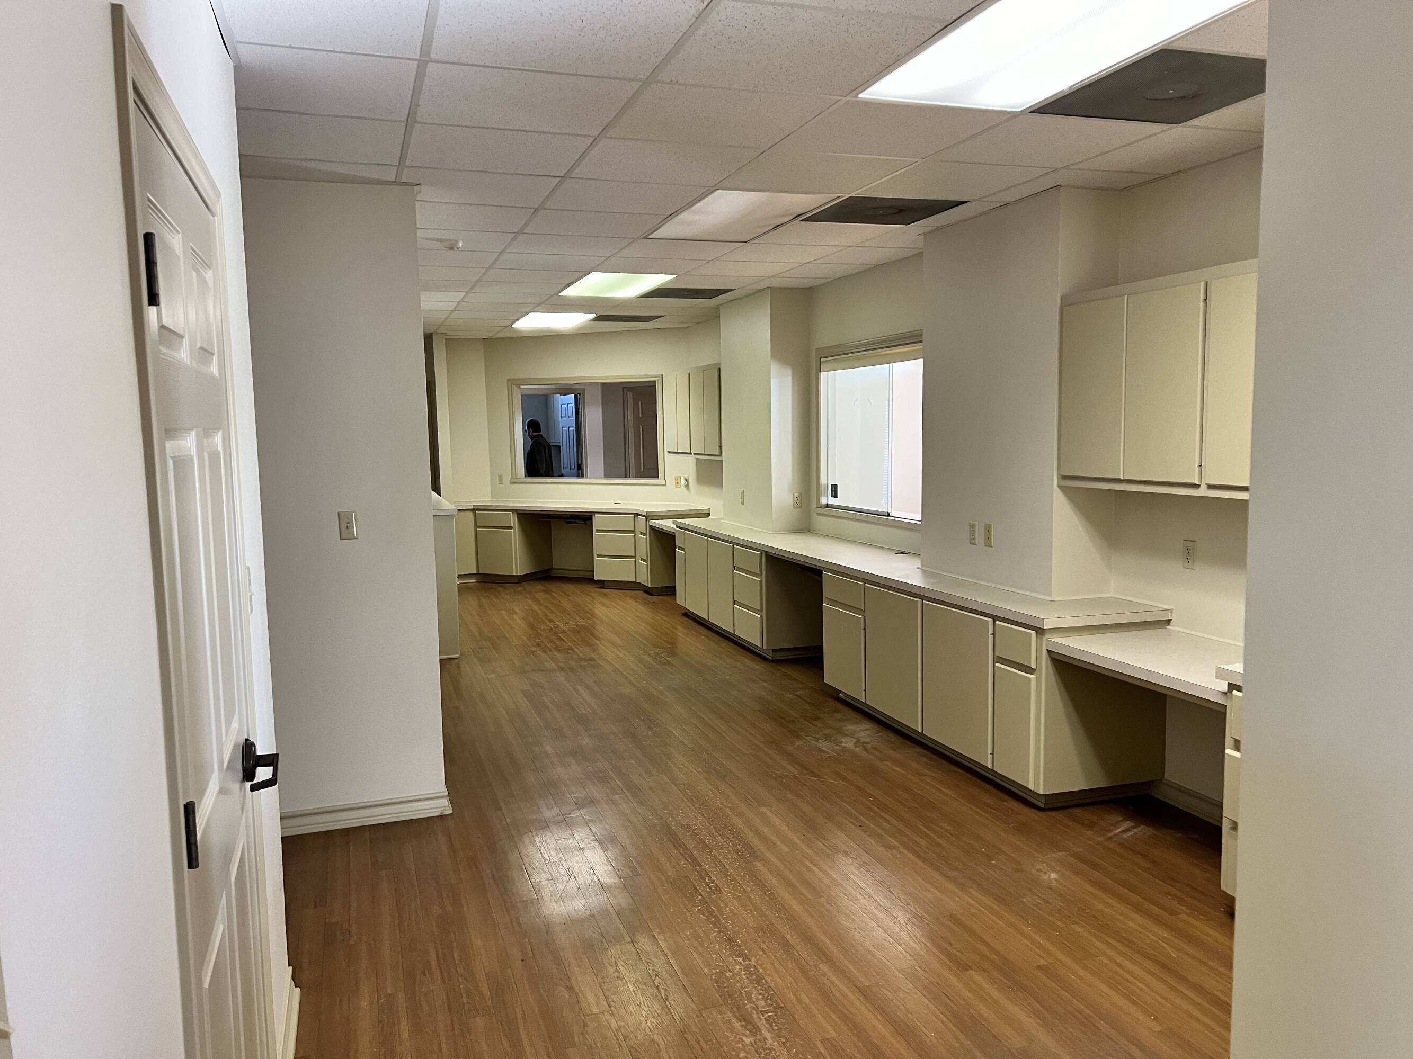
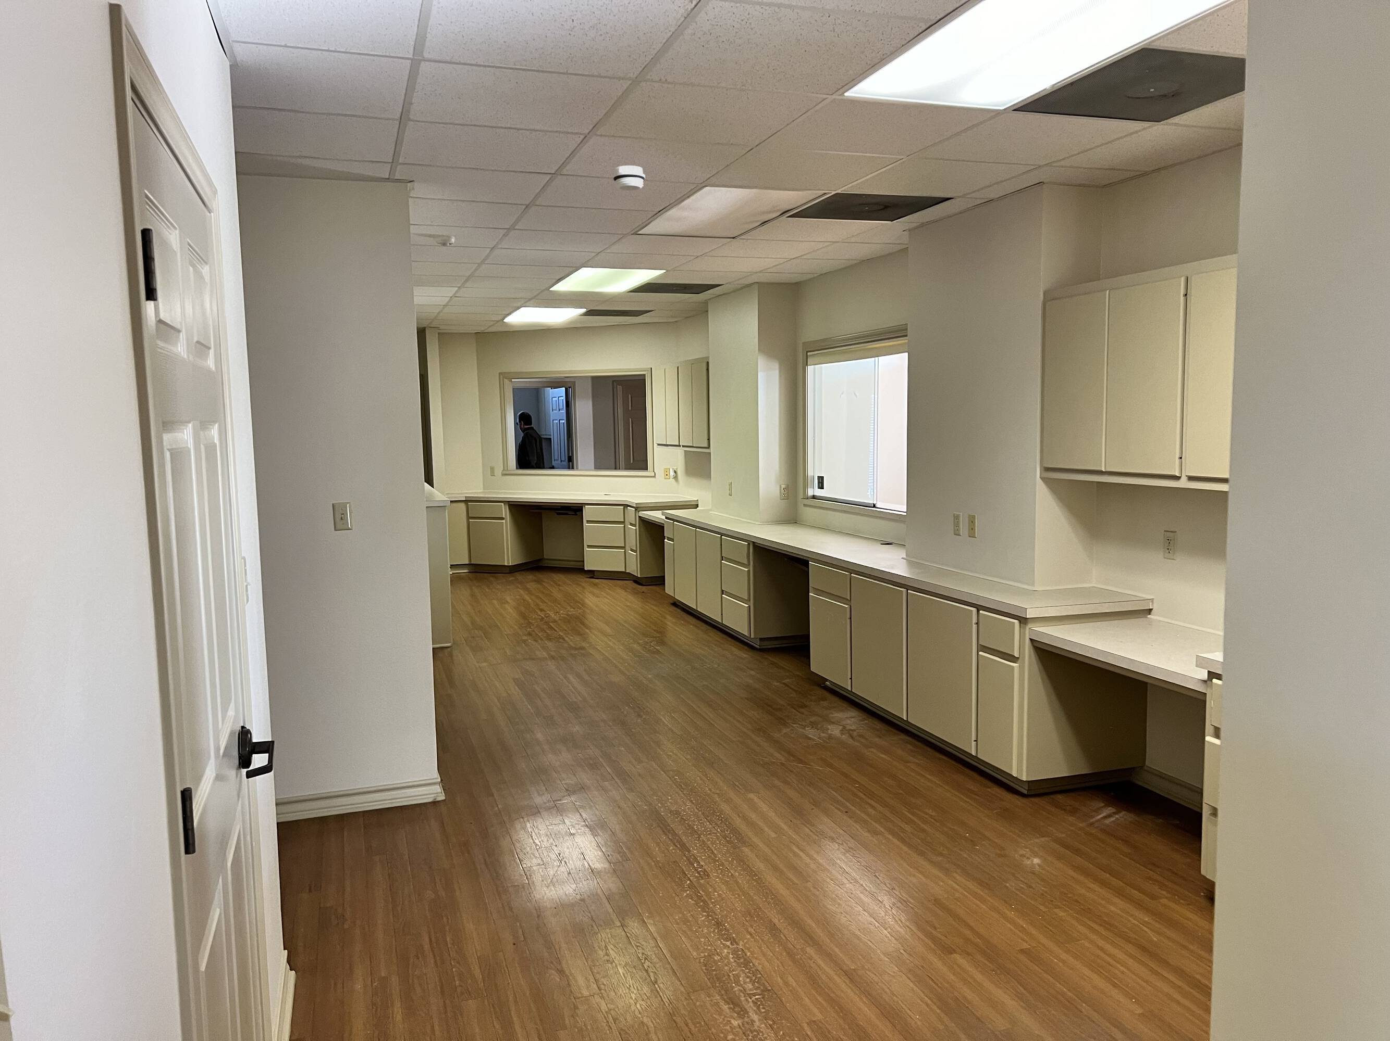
+ smoke detector [613,165,646,191]
